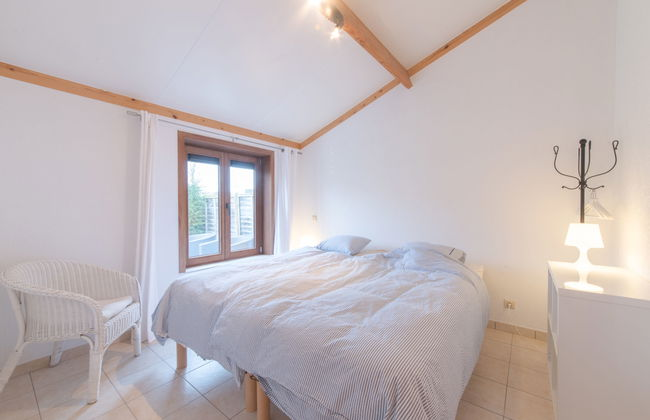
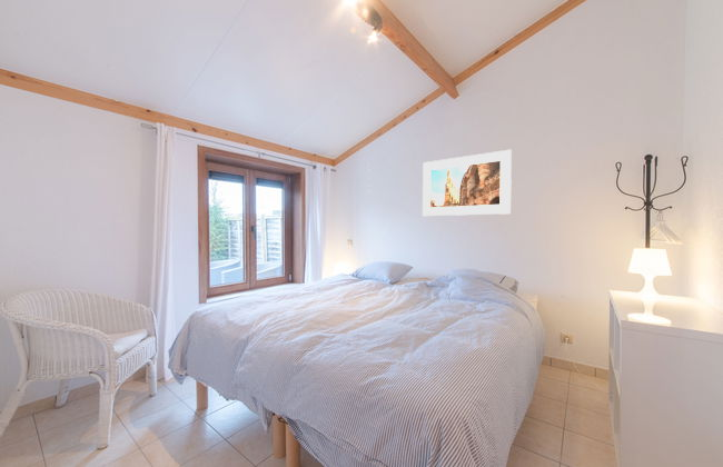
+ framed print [422,149,513,217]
